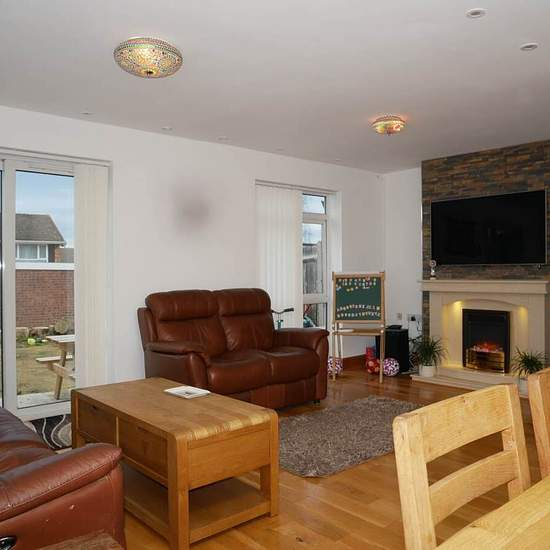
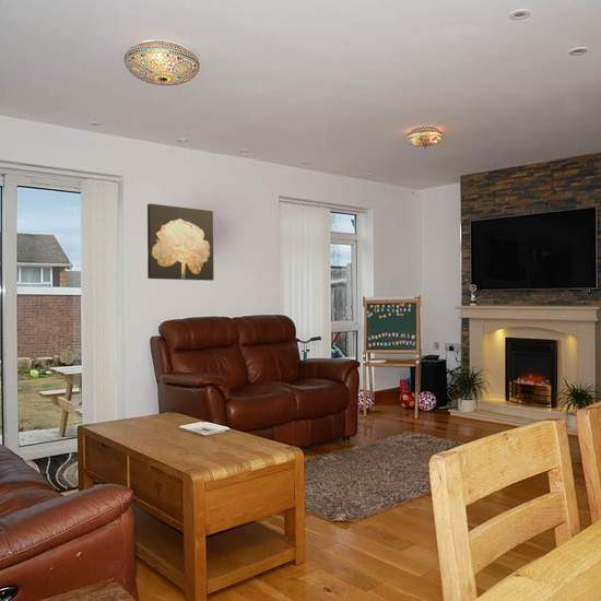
+ wall art [146,202,215,282]
